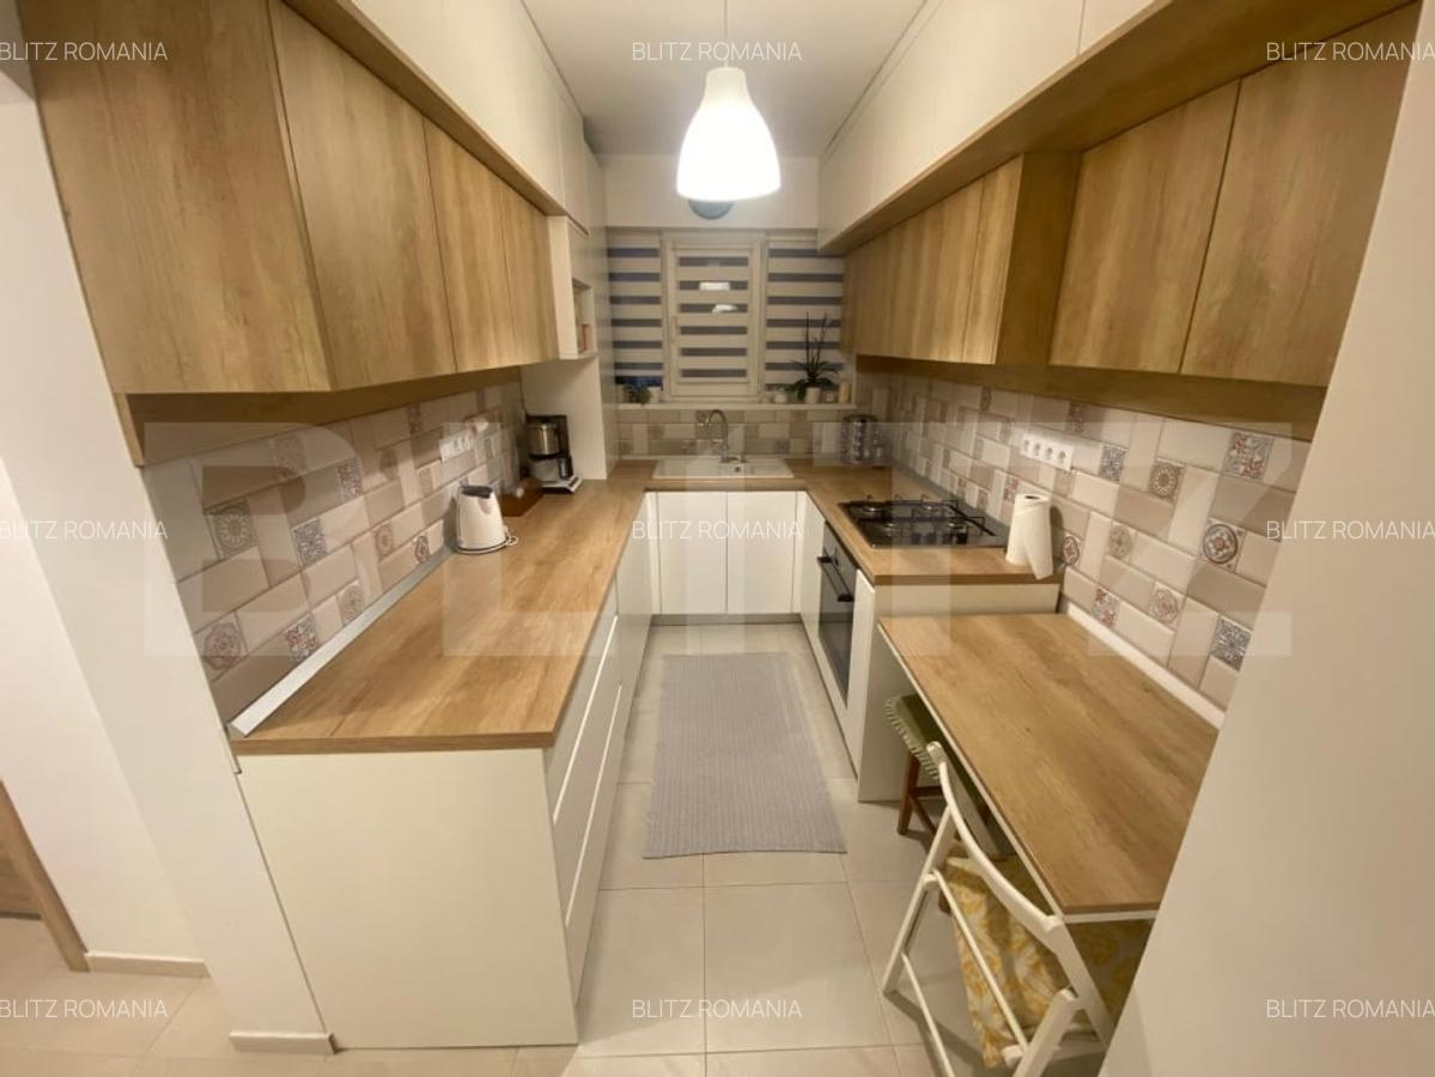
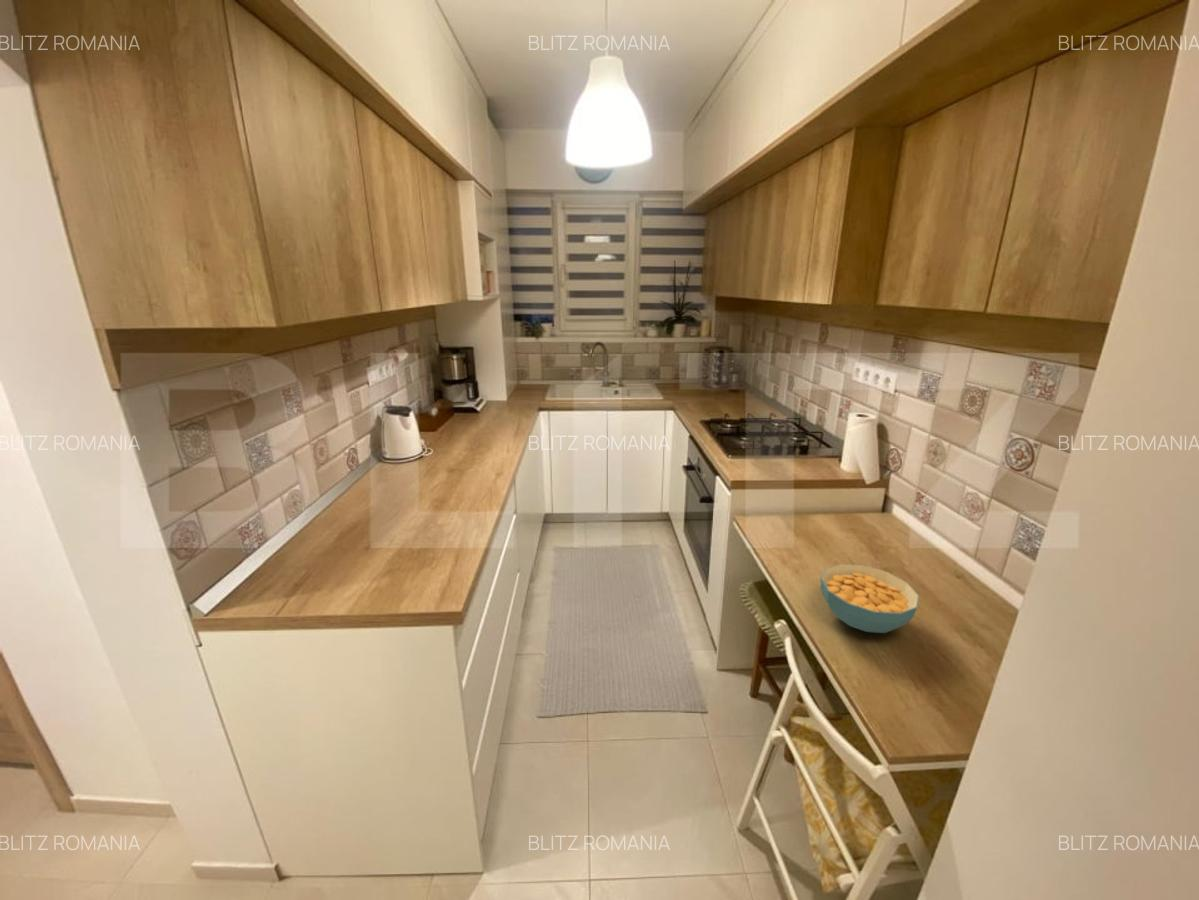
+ cereal bowl [819,563,920,634]
